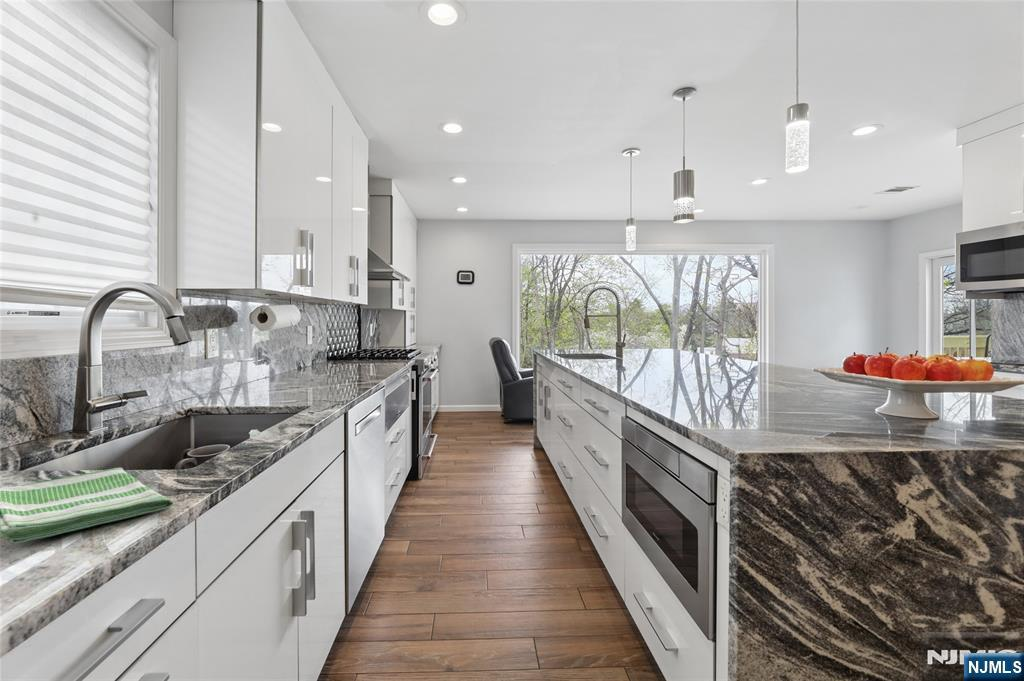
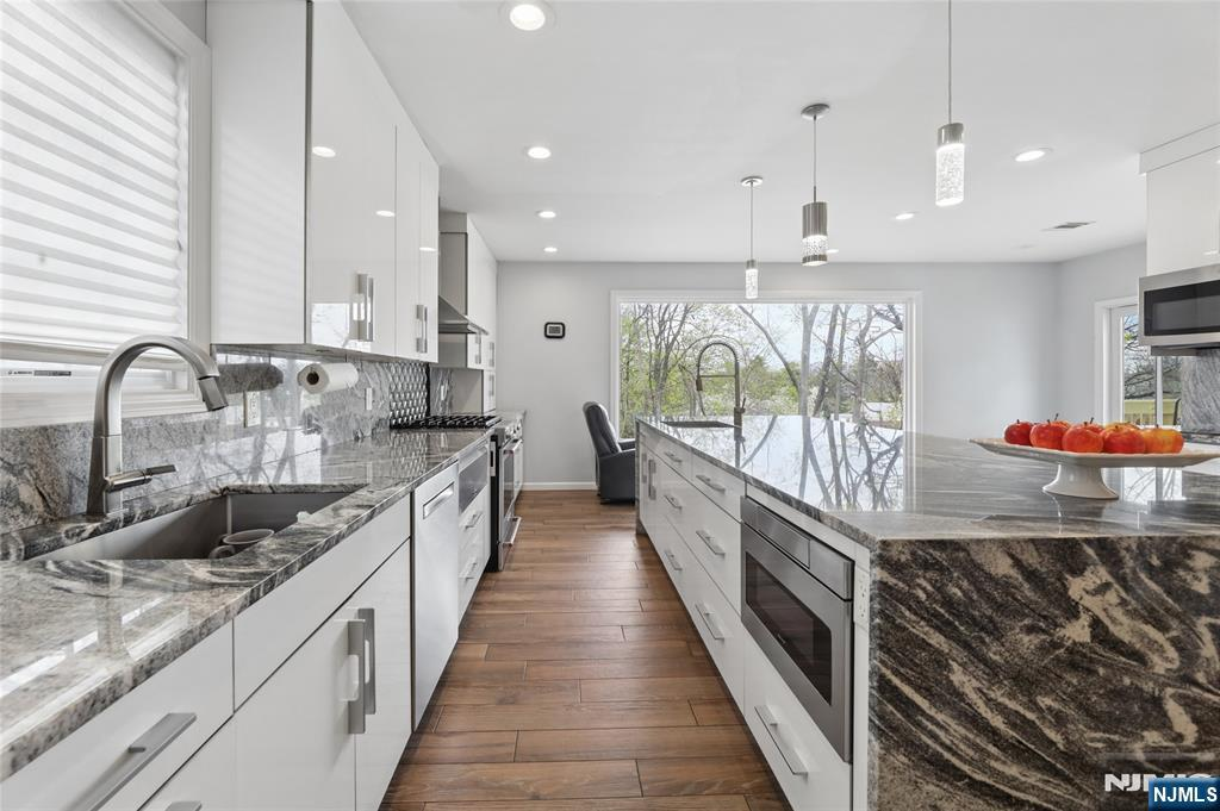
- dish towel [0,467,174,545]
